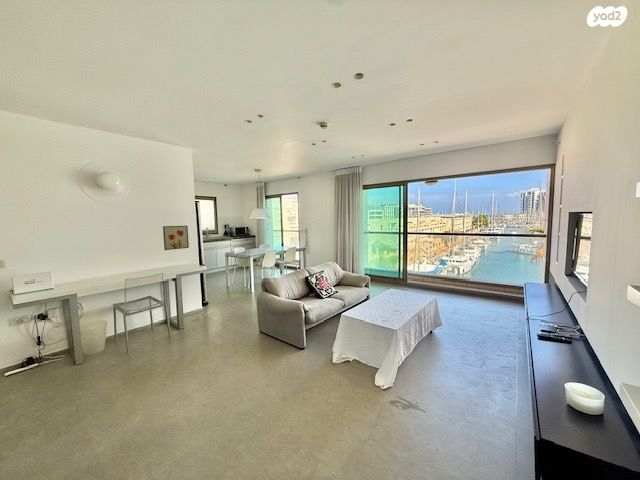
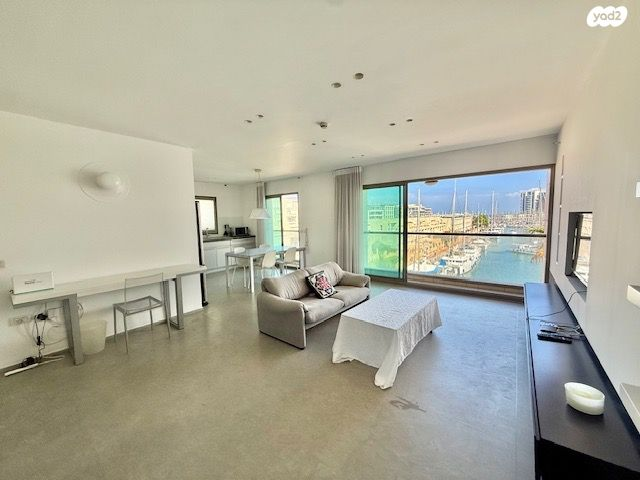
- wall art [162,225,190,251]
